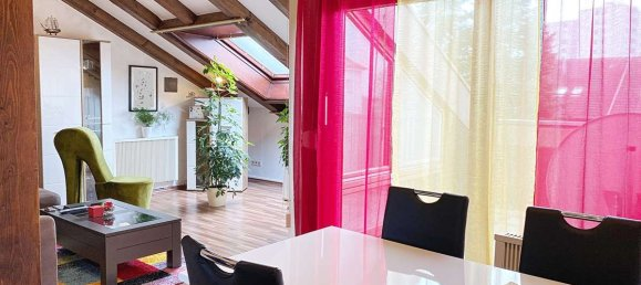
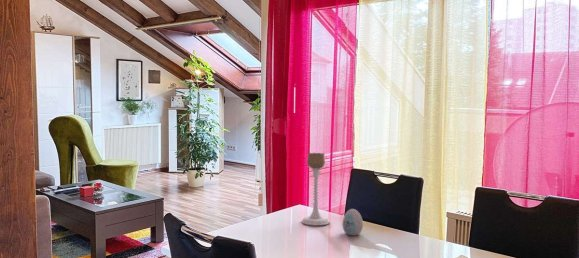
+ candle holder [300,152,331,226]
+ decorative egg [341,208,364,236]
